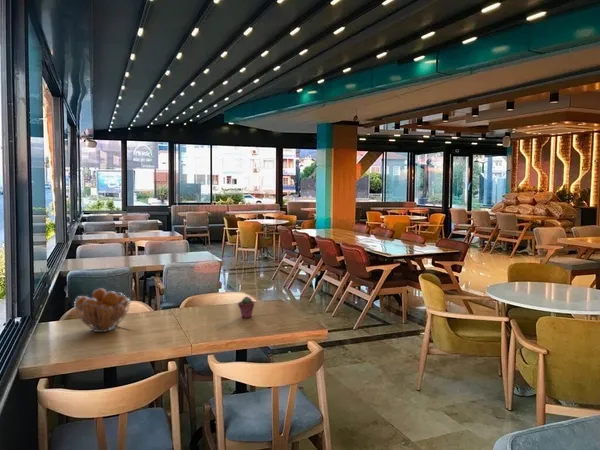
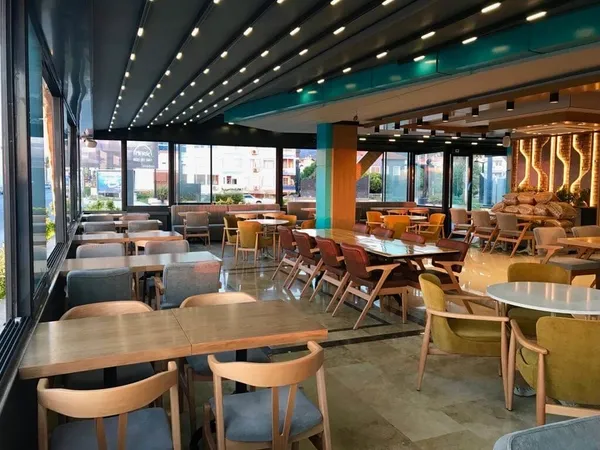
- fruit basket [73,287,132,333]
- potted succulent [237,295,255,319]
